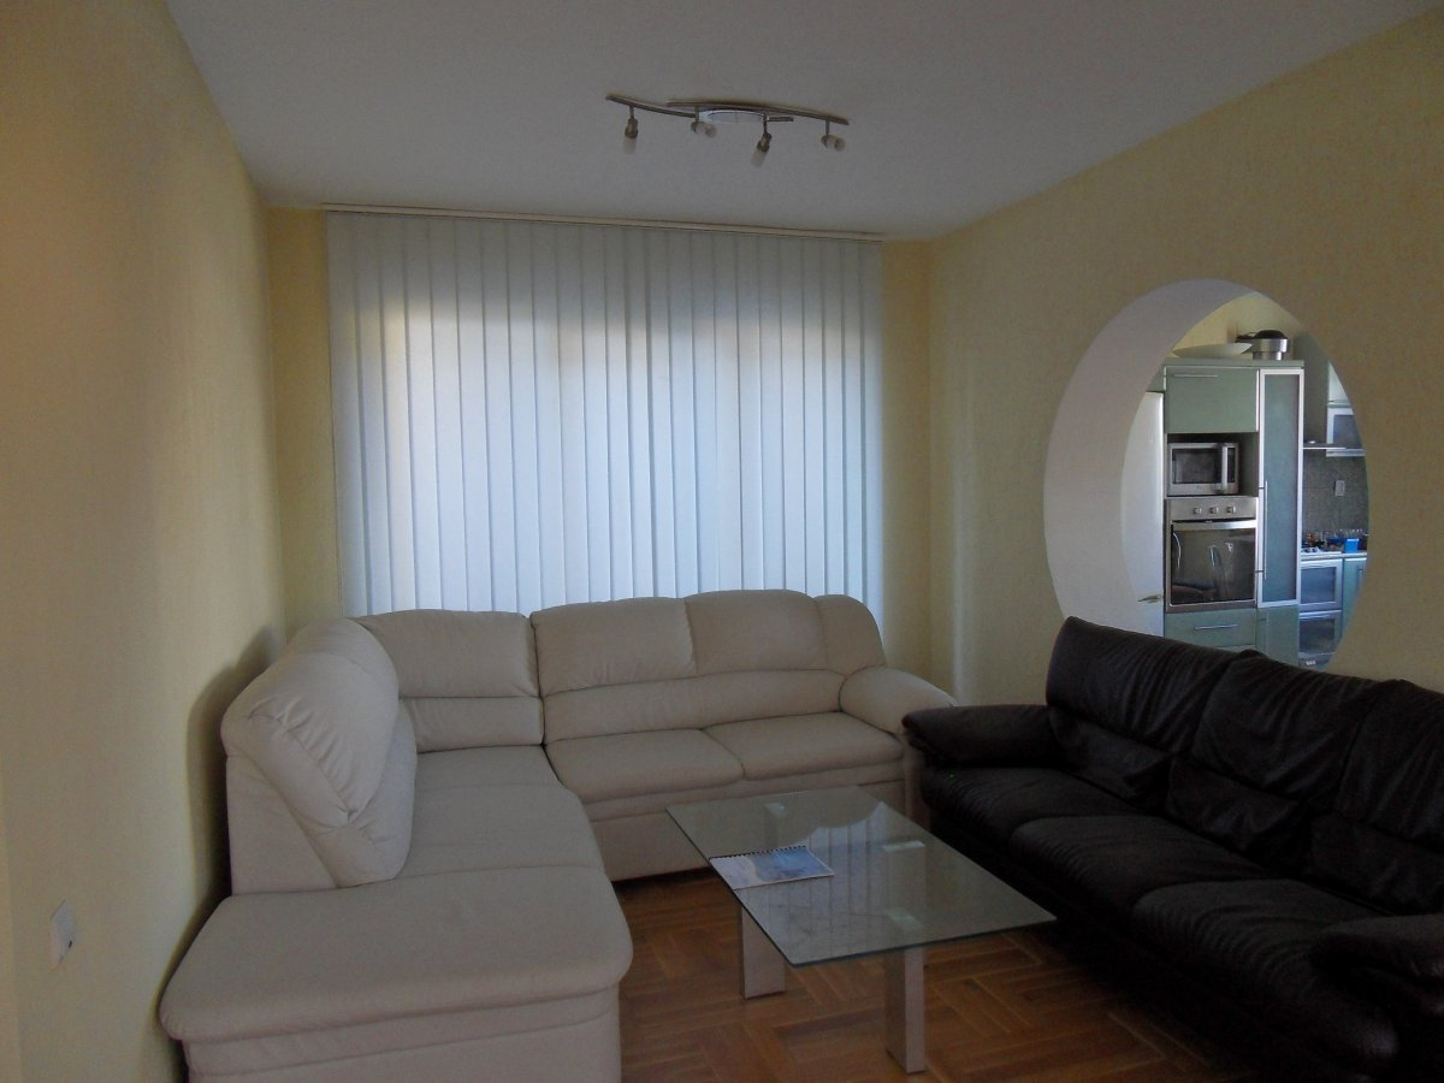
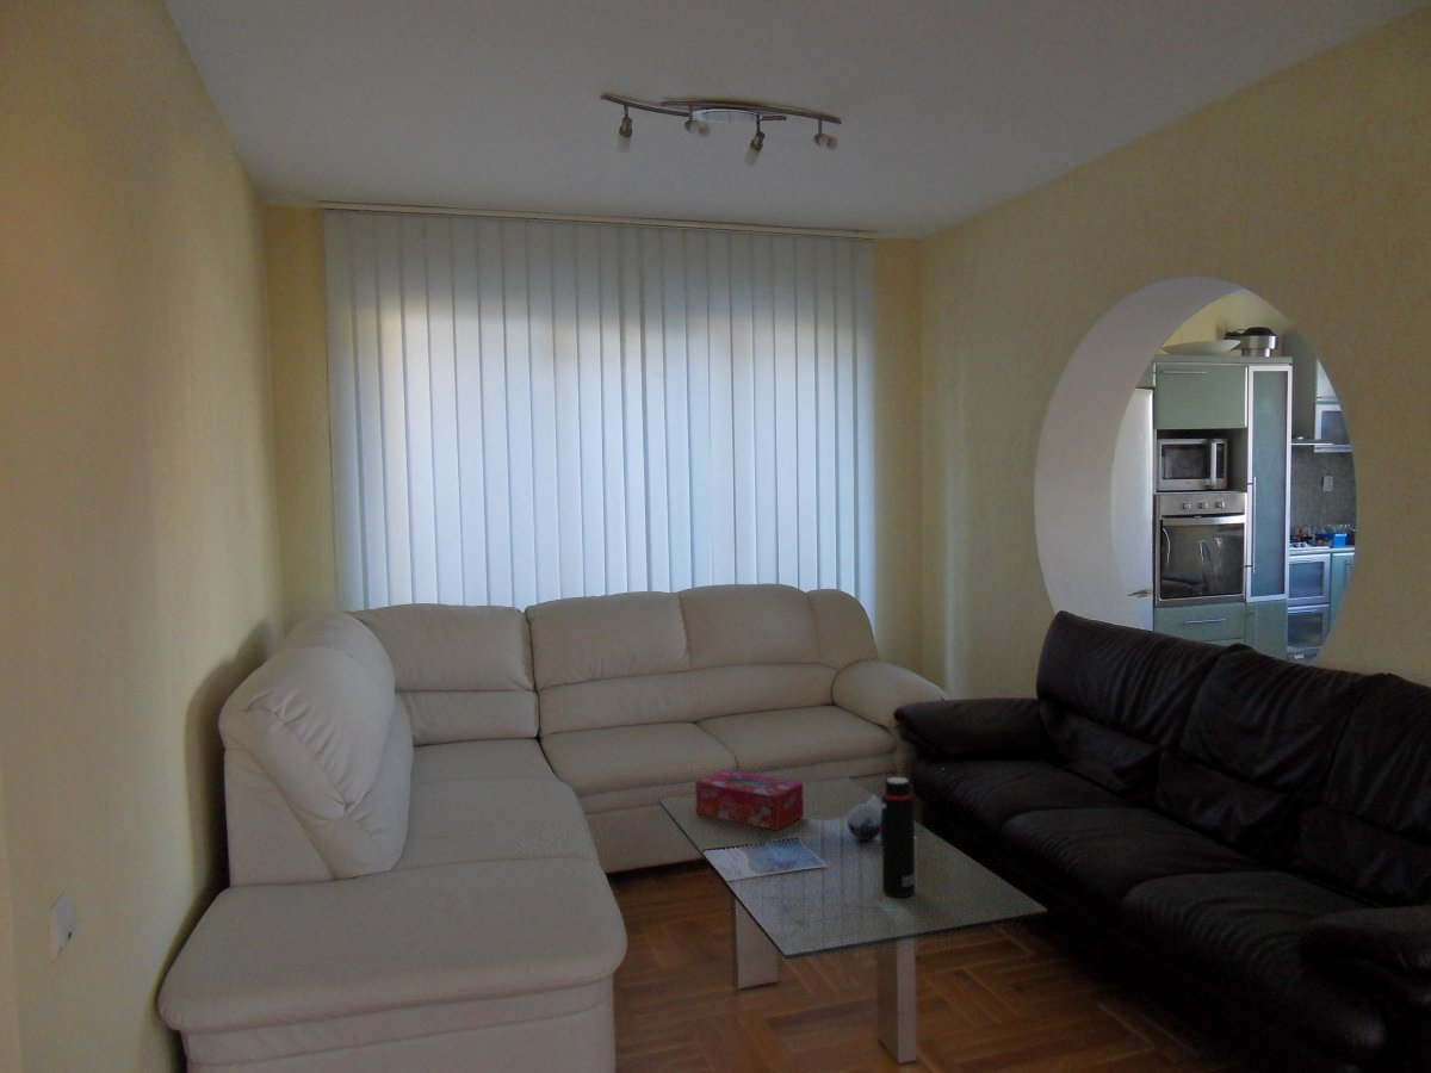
+ water bottle [879,776,916,899]
+ tissue box [694,768,805,831]
+ decorative orb [847,802,881,842]
